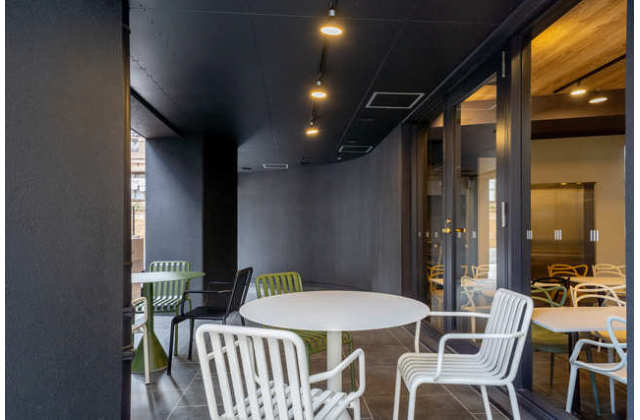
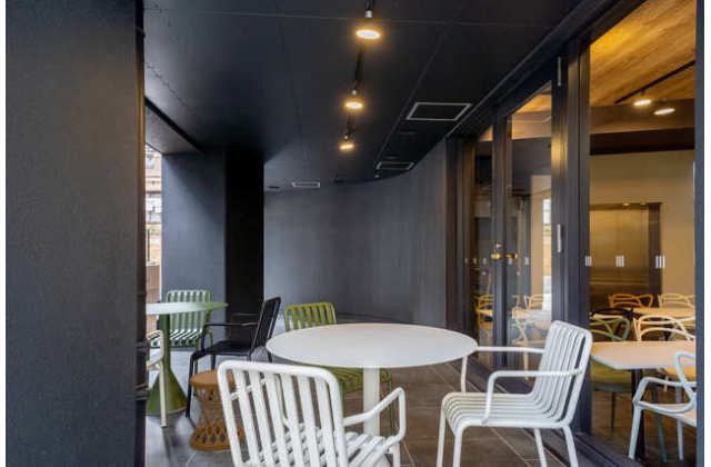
+ side table [188,368,244,453]
